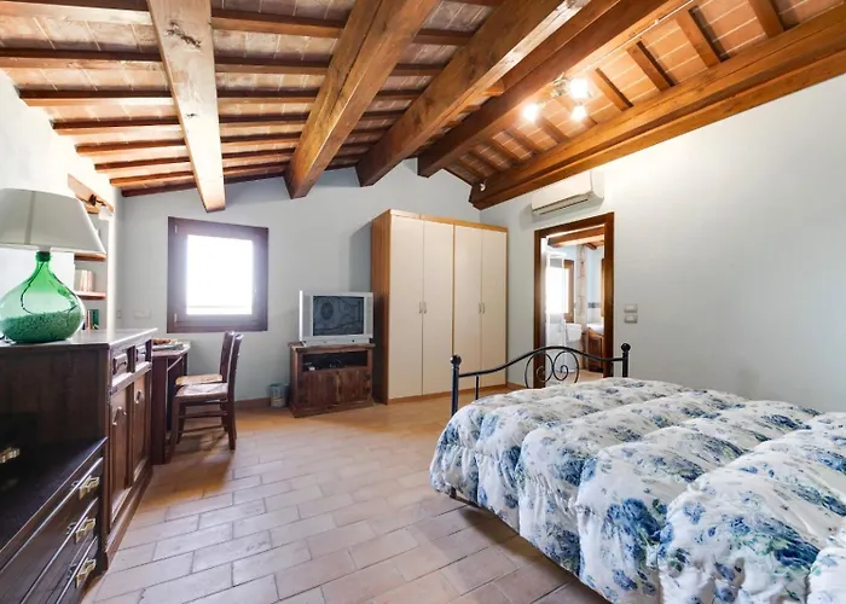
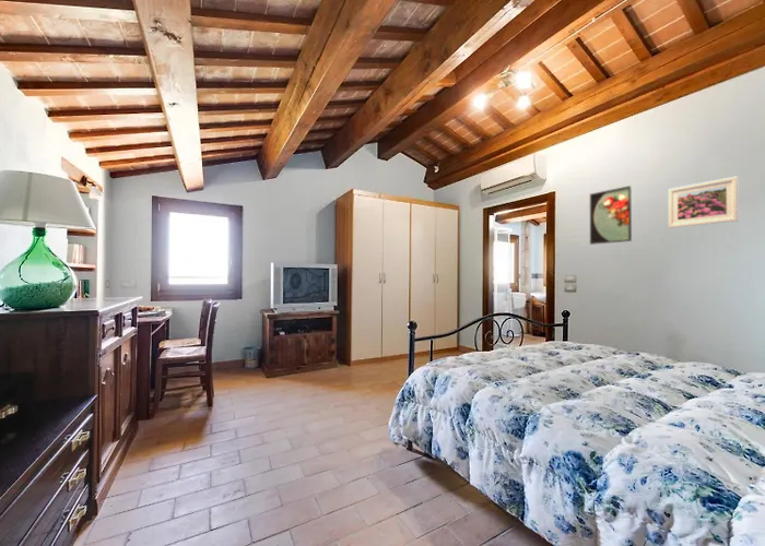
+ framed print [589,185,633,246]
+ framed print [668,175,740,229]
